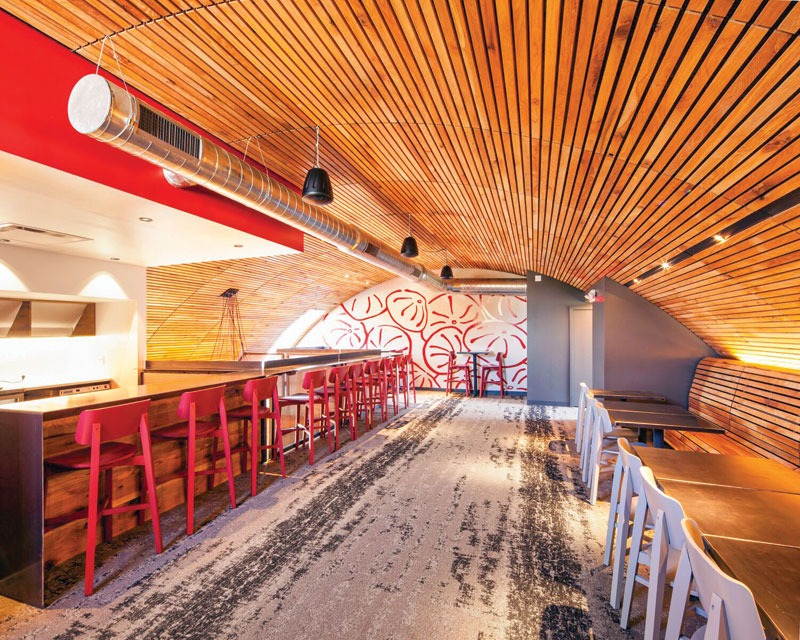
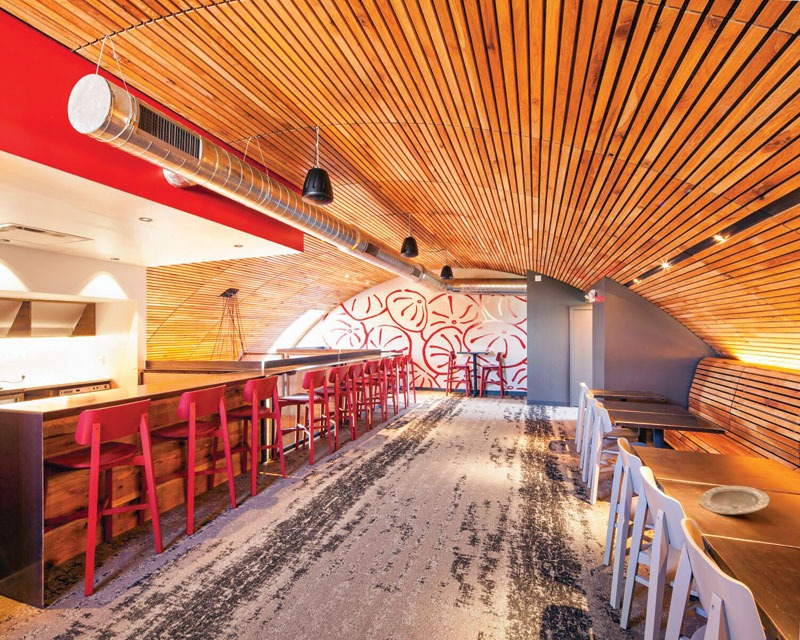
+ plate [699,485,771,515]
